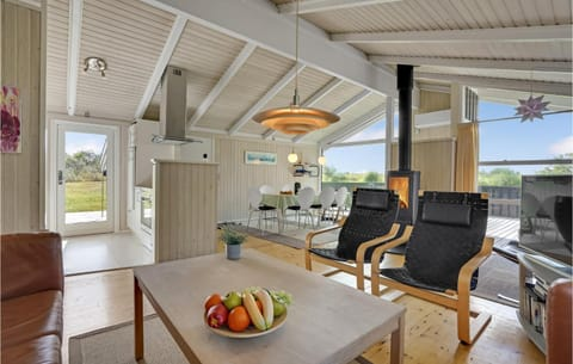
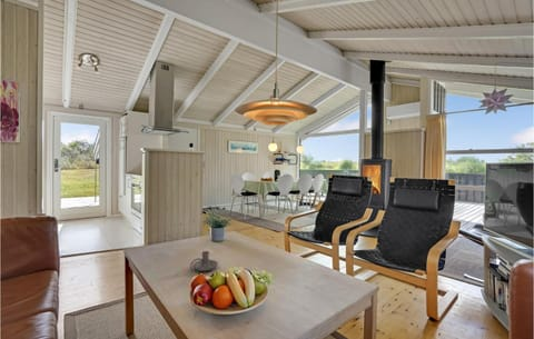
+ candle holder [189,250,219,272]
